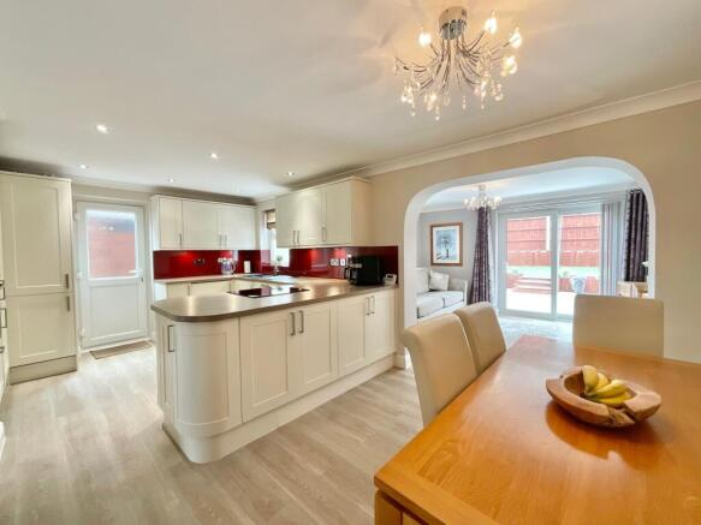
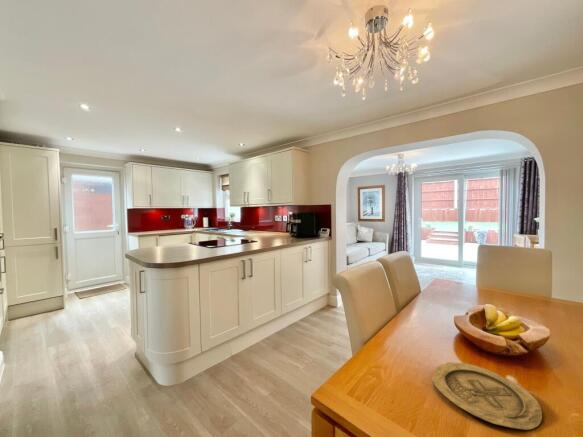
+ plate [431,361,543,431]
